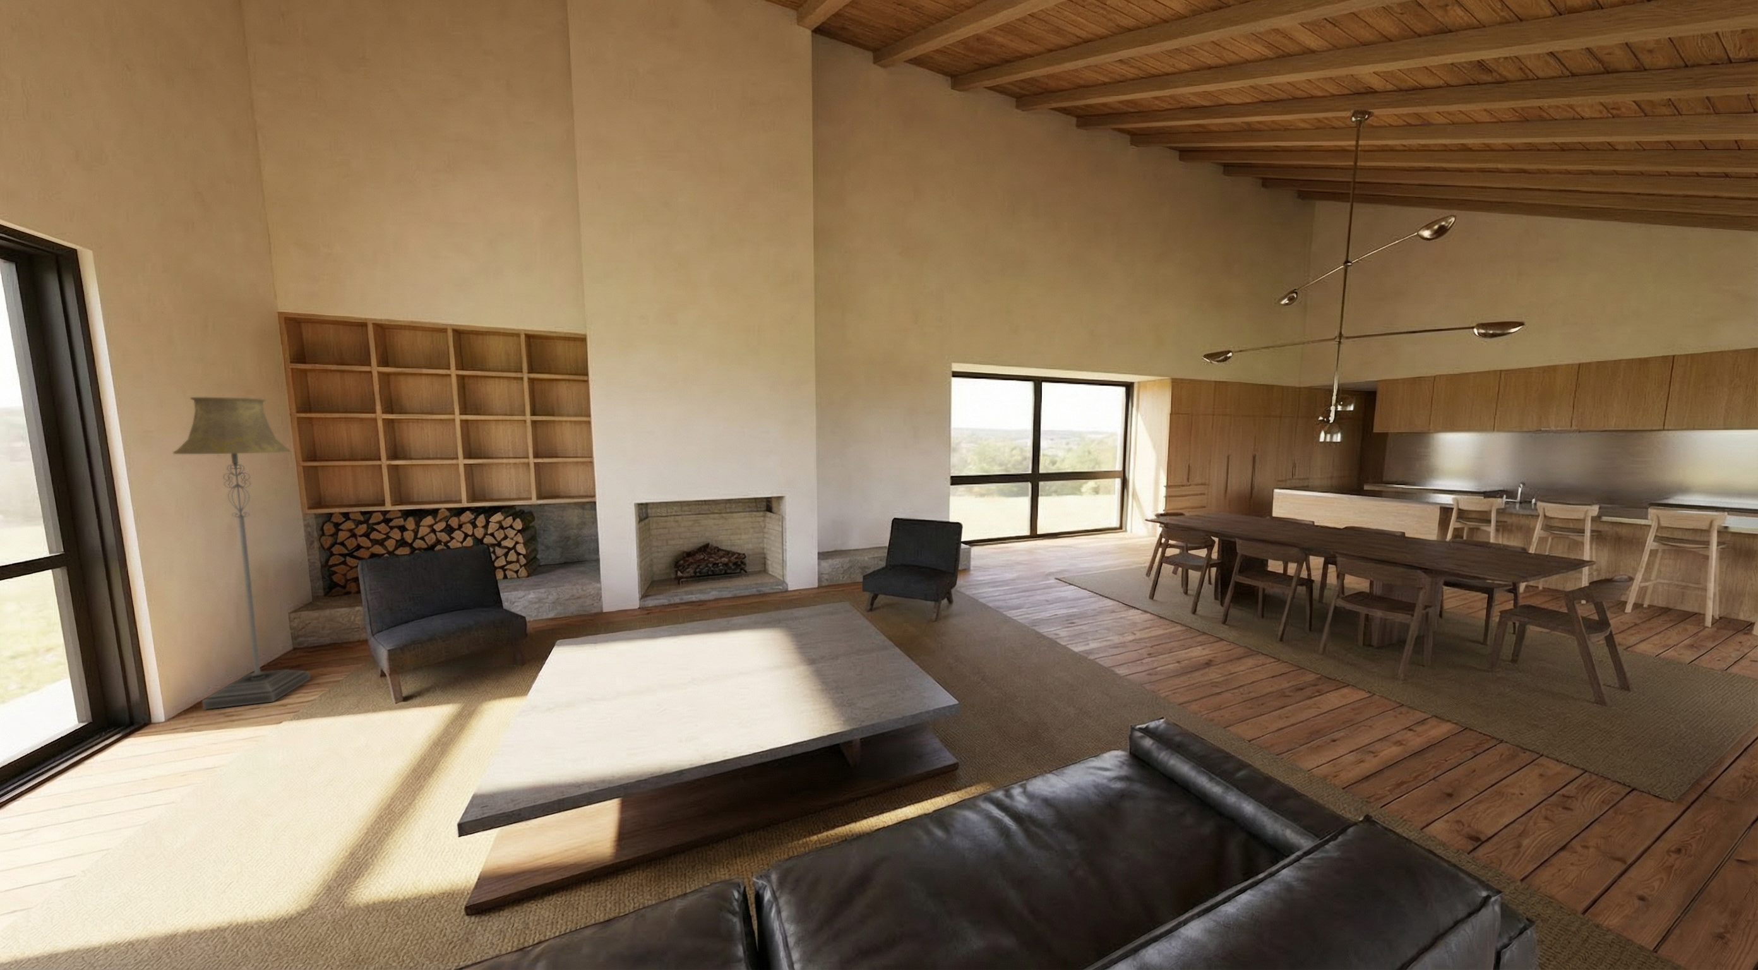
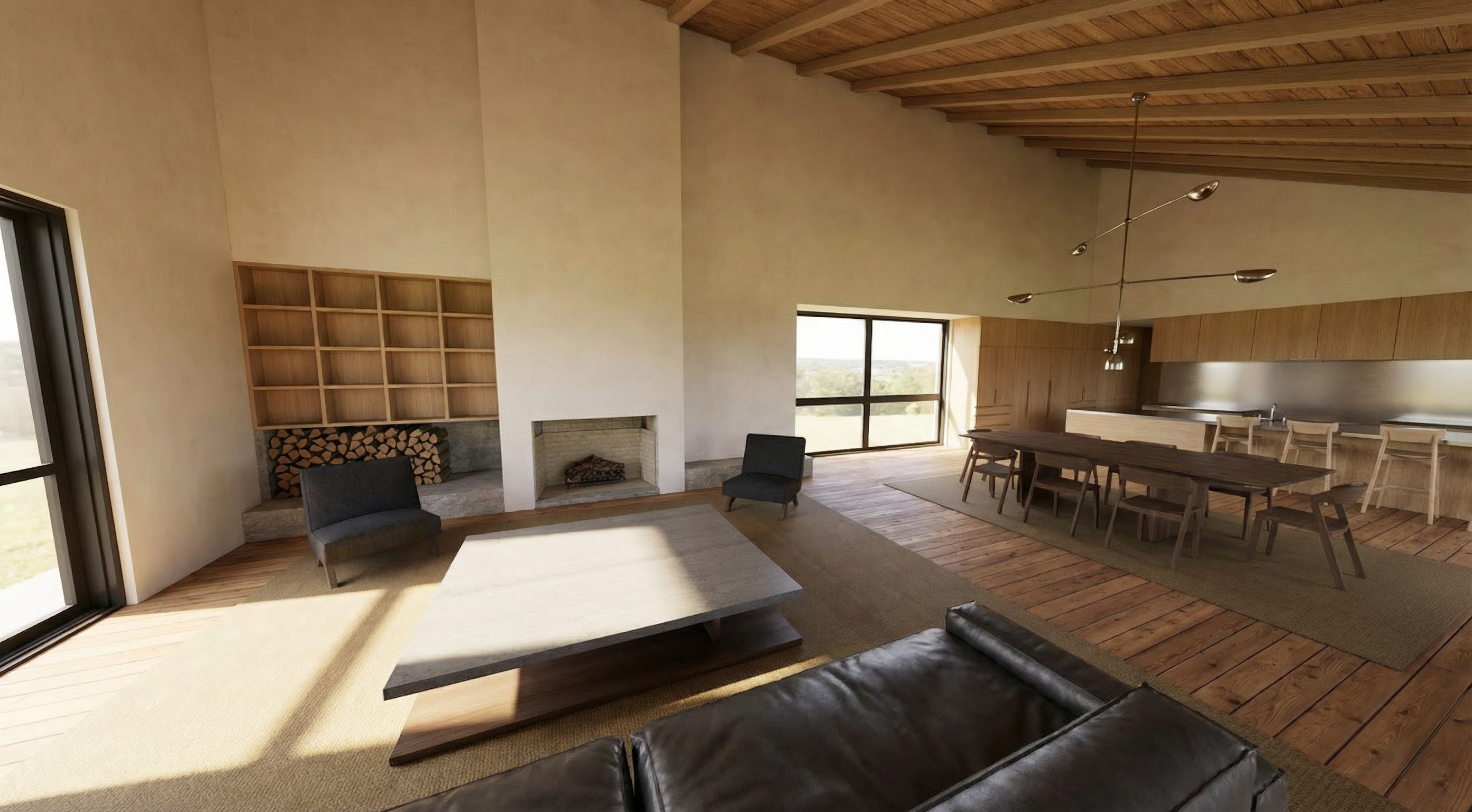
- floor lamp [172,397,311,710]
